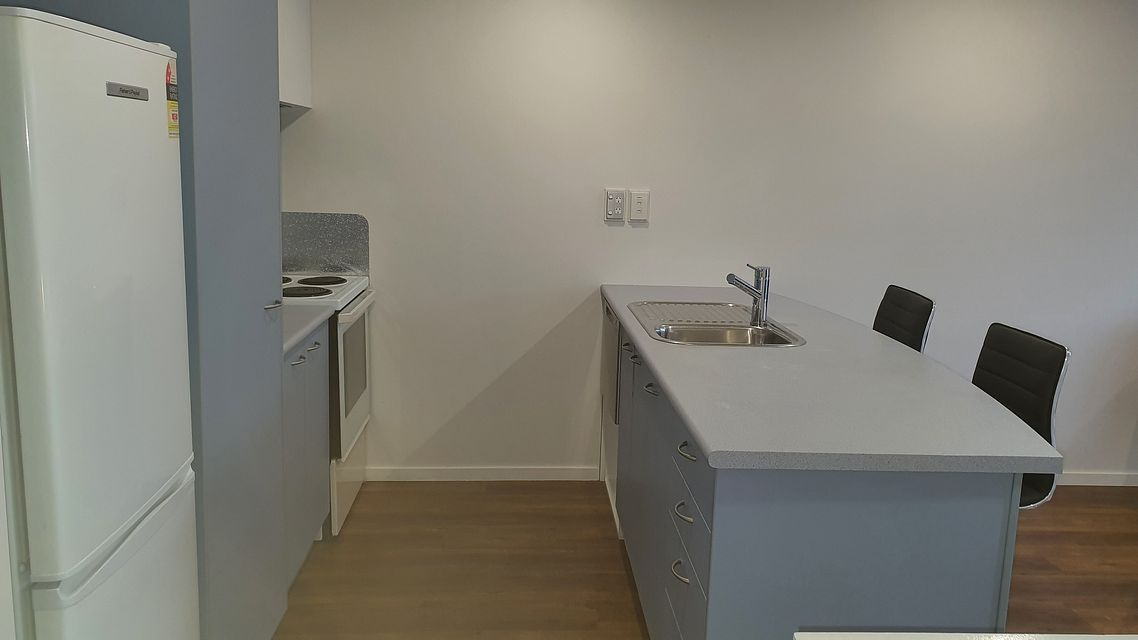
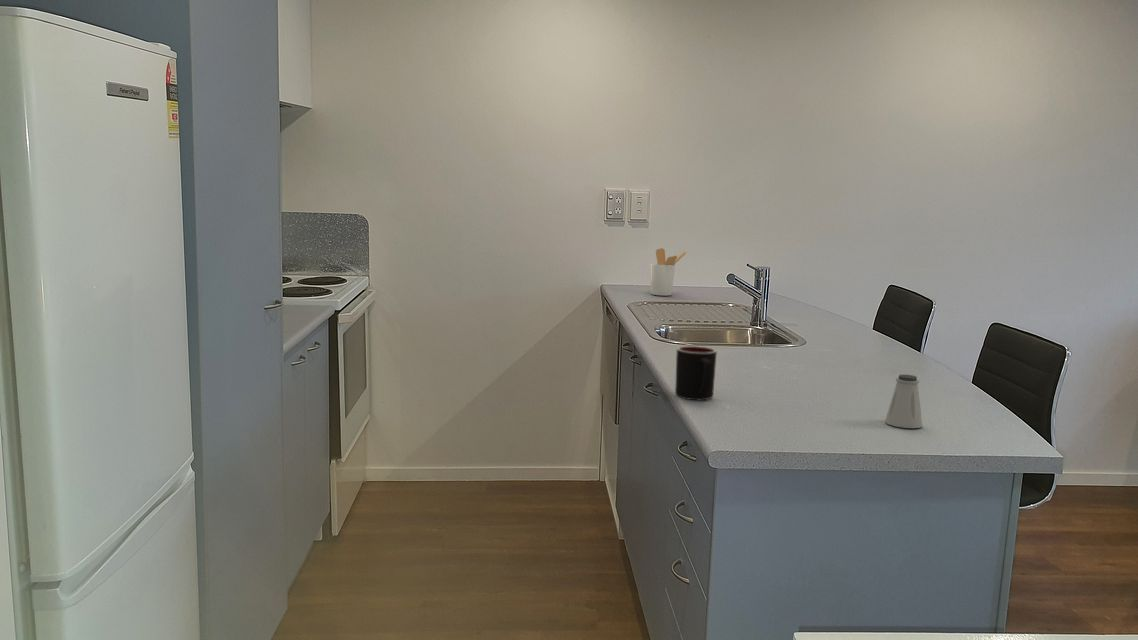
+ utensil holder [650,247,687,297]
+ saltshaker [884,374,923,429]
+ mug [674,345,718,401]
